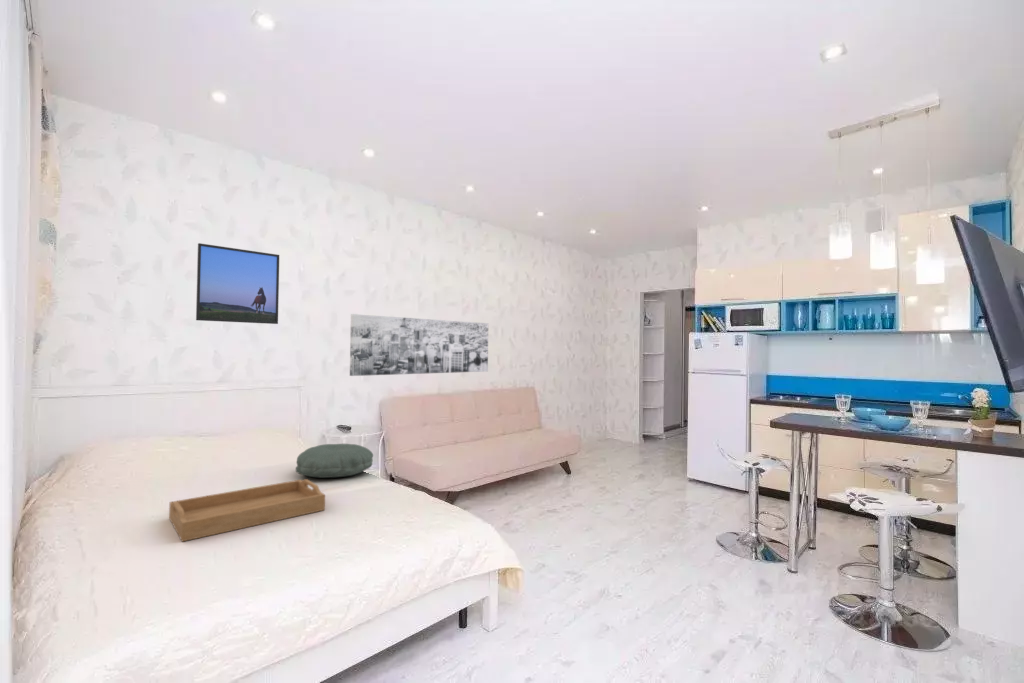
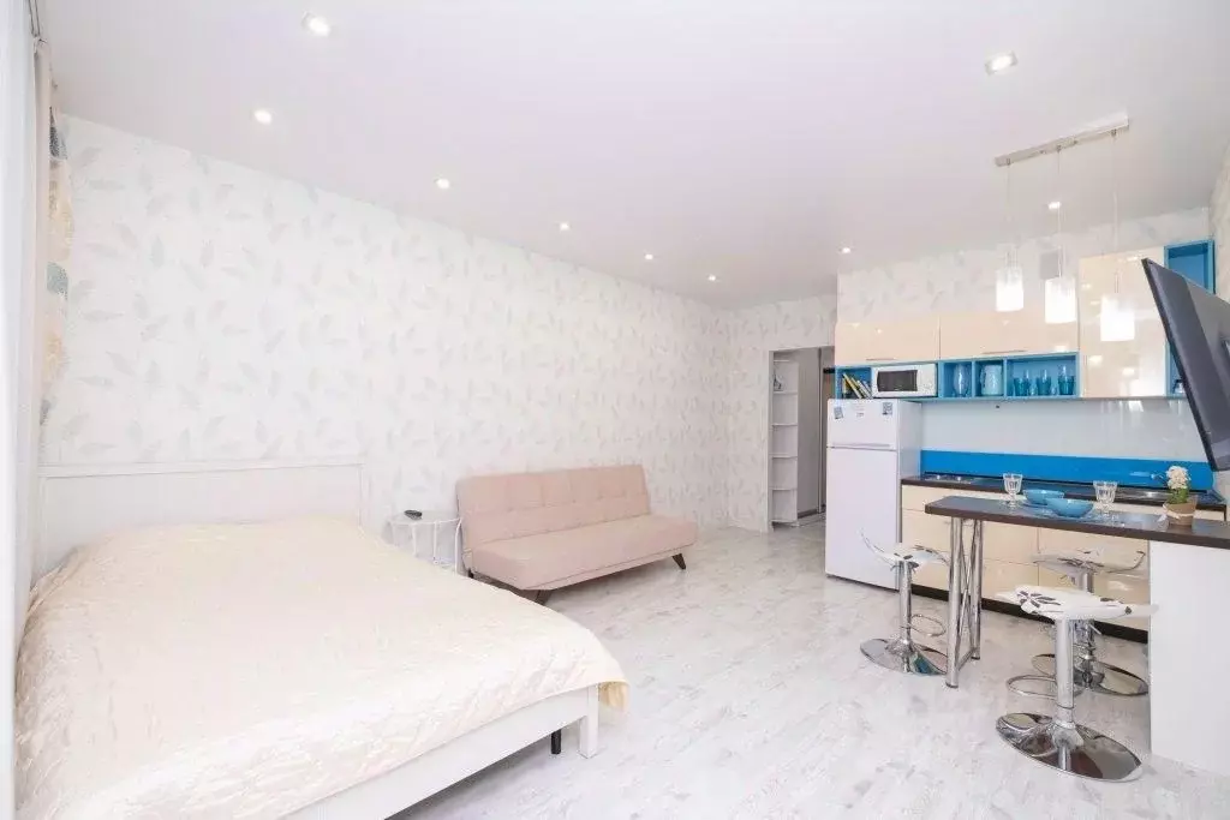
- pillow [295,443,374,479]
- serving tray [168,478,326,543]
- wall art [349,313,489,377]
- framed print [195,242,280,325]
